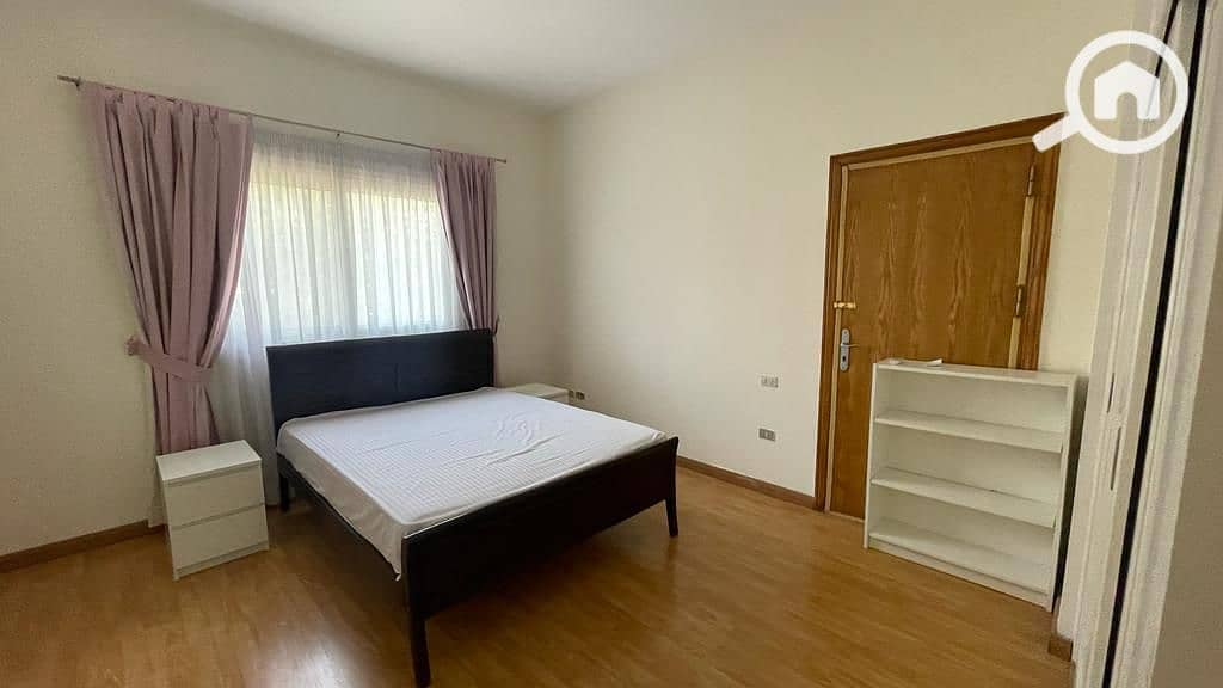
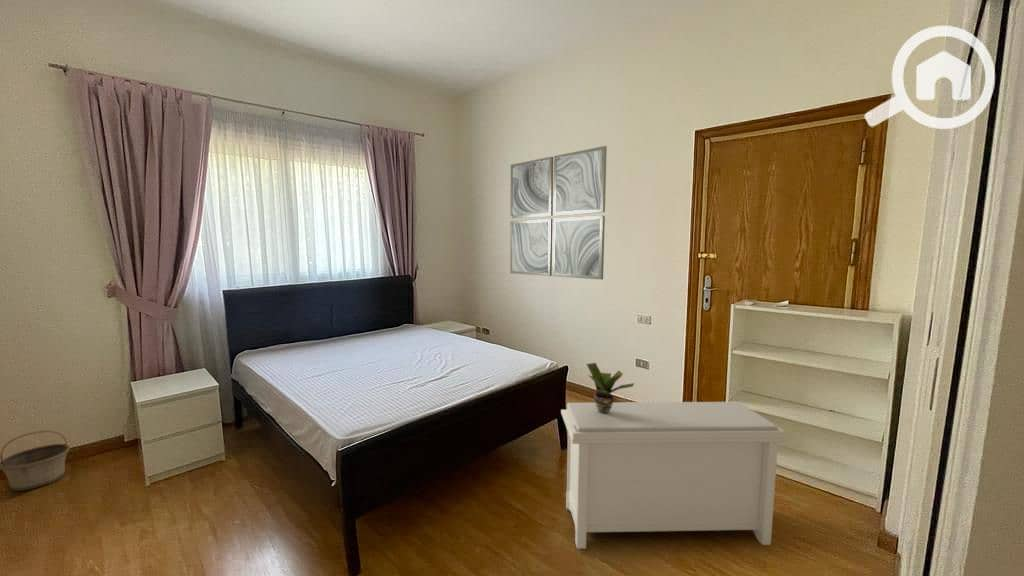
+ basket [0,429,71,492]
+ wall art [509,145,608,280]
+ bench [560,401,787,550]
+ potted plant [585,362,635,414]
